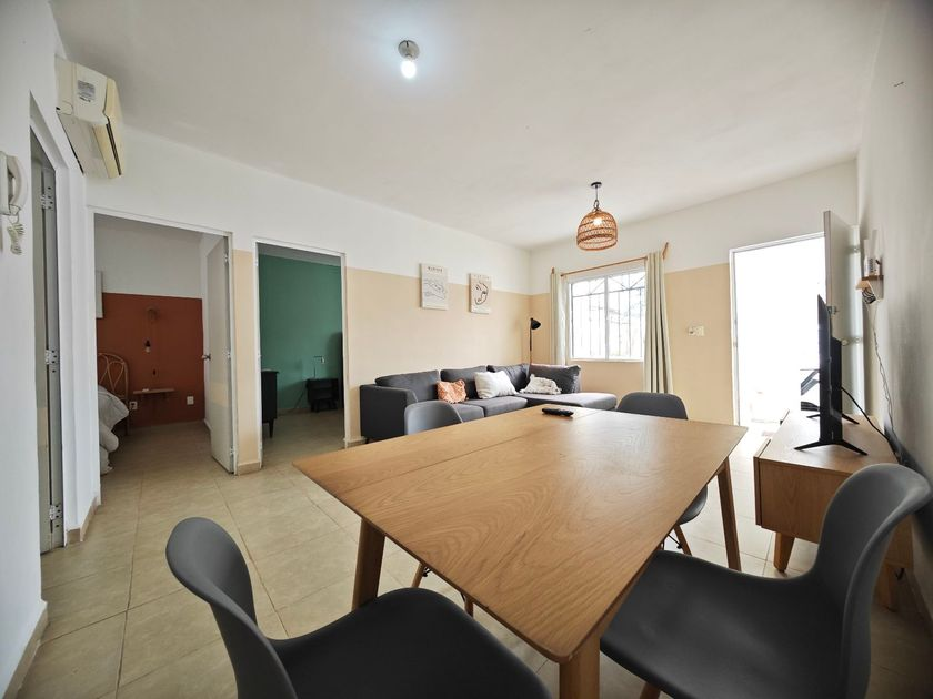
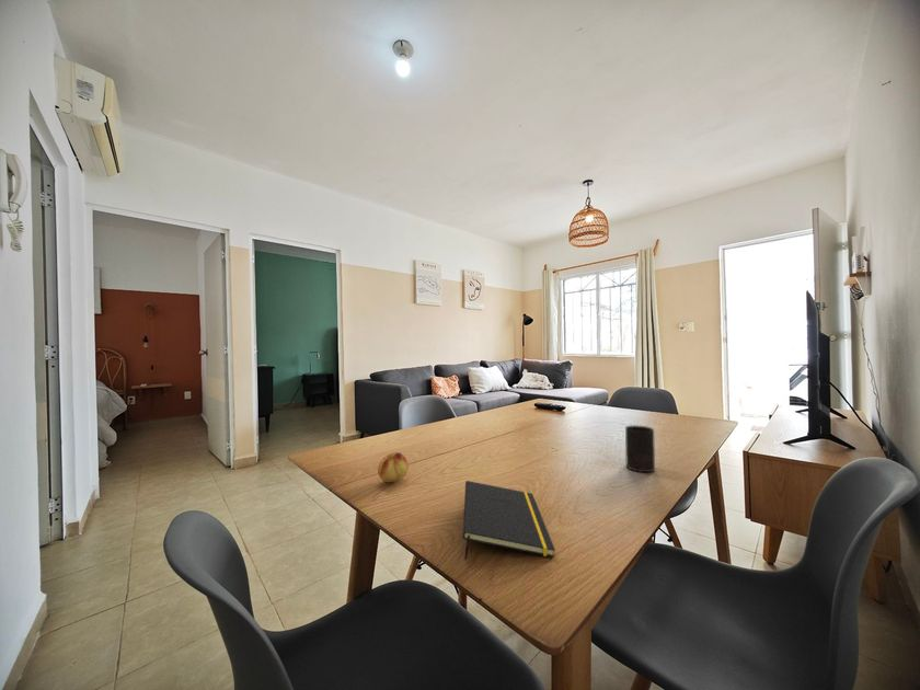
+ fruit [377,451,410,483]
+ cup [624,424,656,473]
+ notepad [462,480,556,561]
